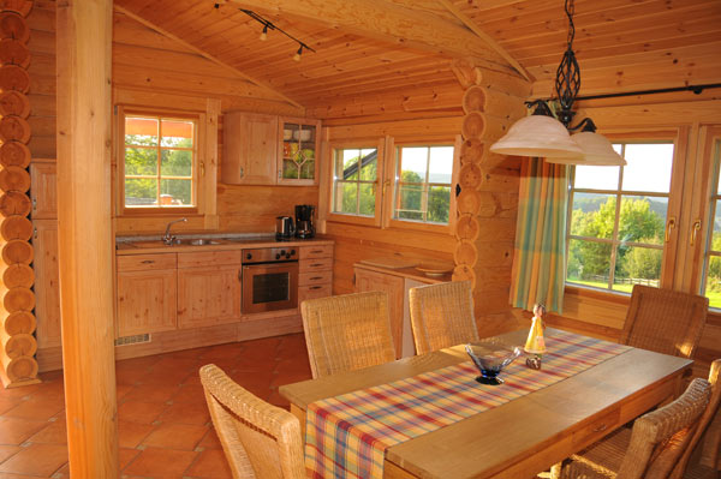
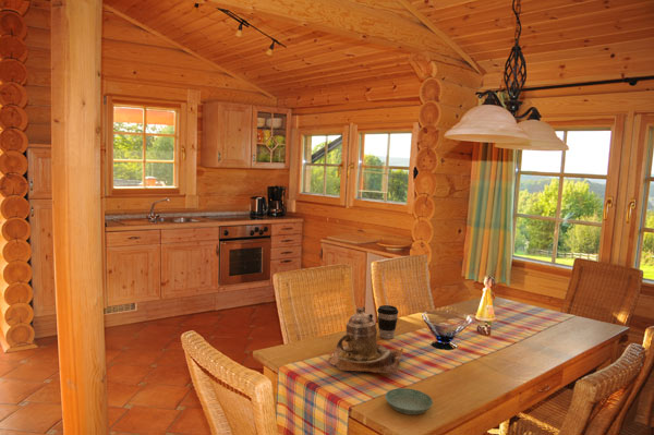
+ saucer [384,387,434,415]
+ teapot [328,306,404,374]
+ coffee cup [376,304,400,340]
